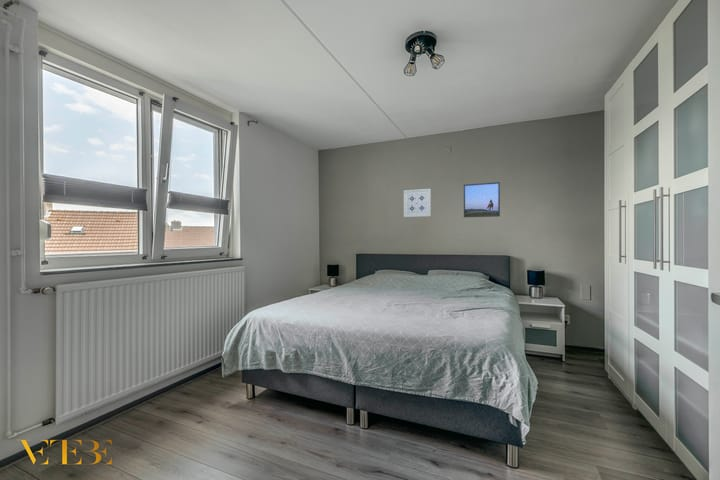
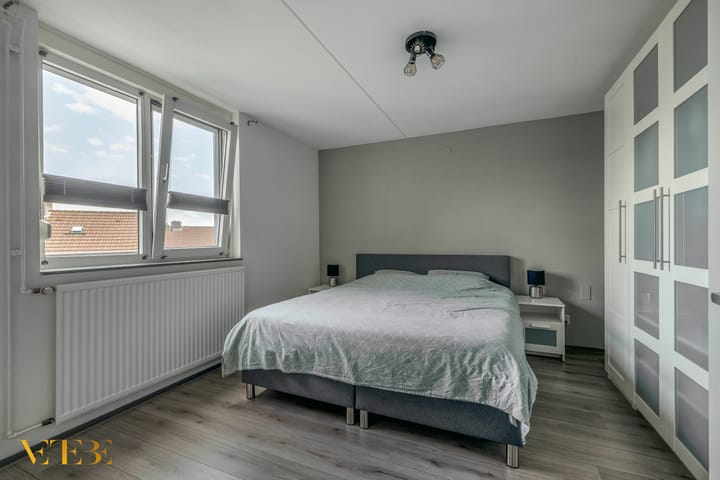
- wall art [403,188,432,218]
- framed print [463,181,501,218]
